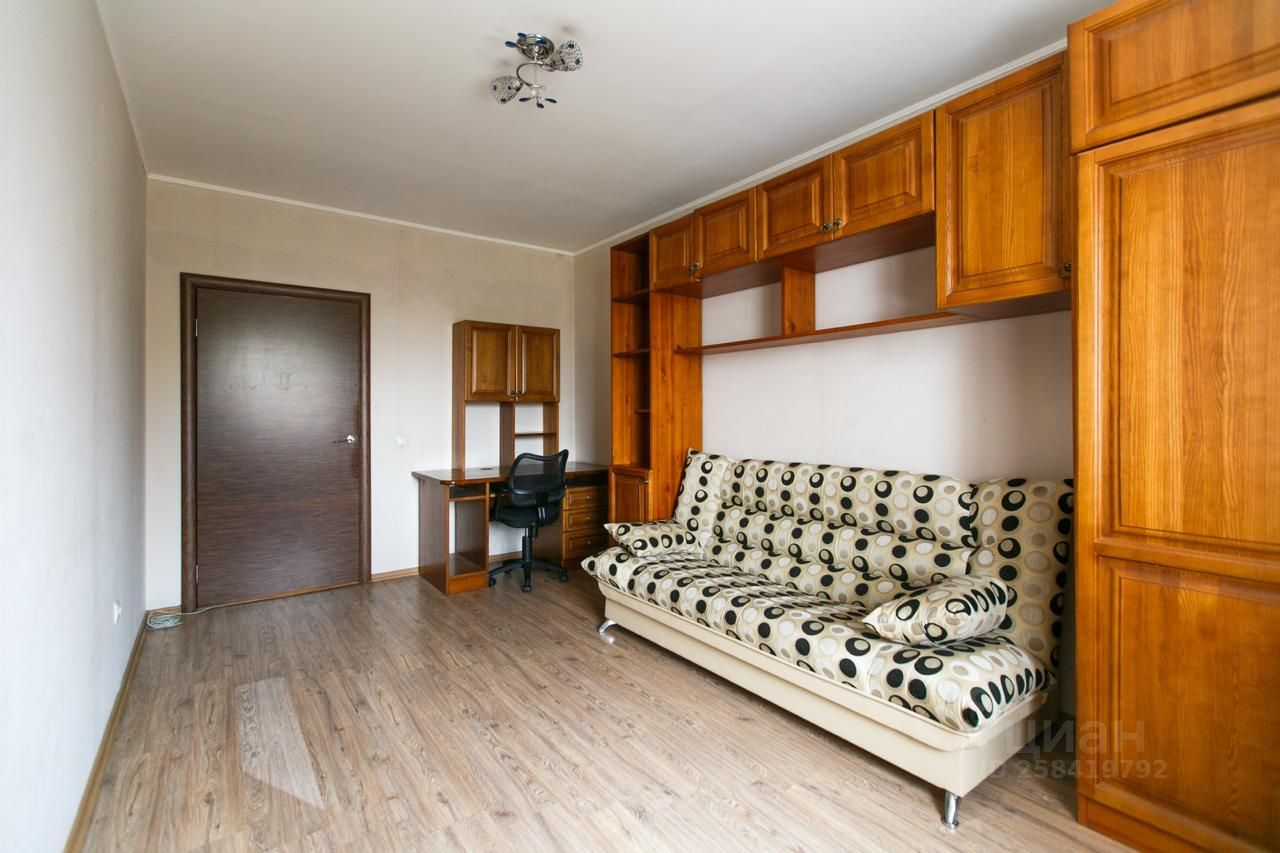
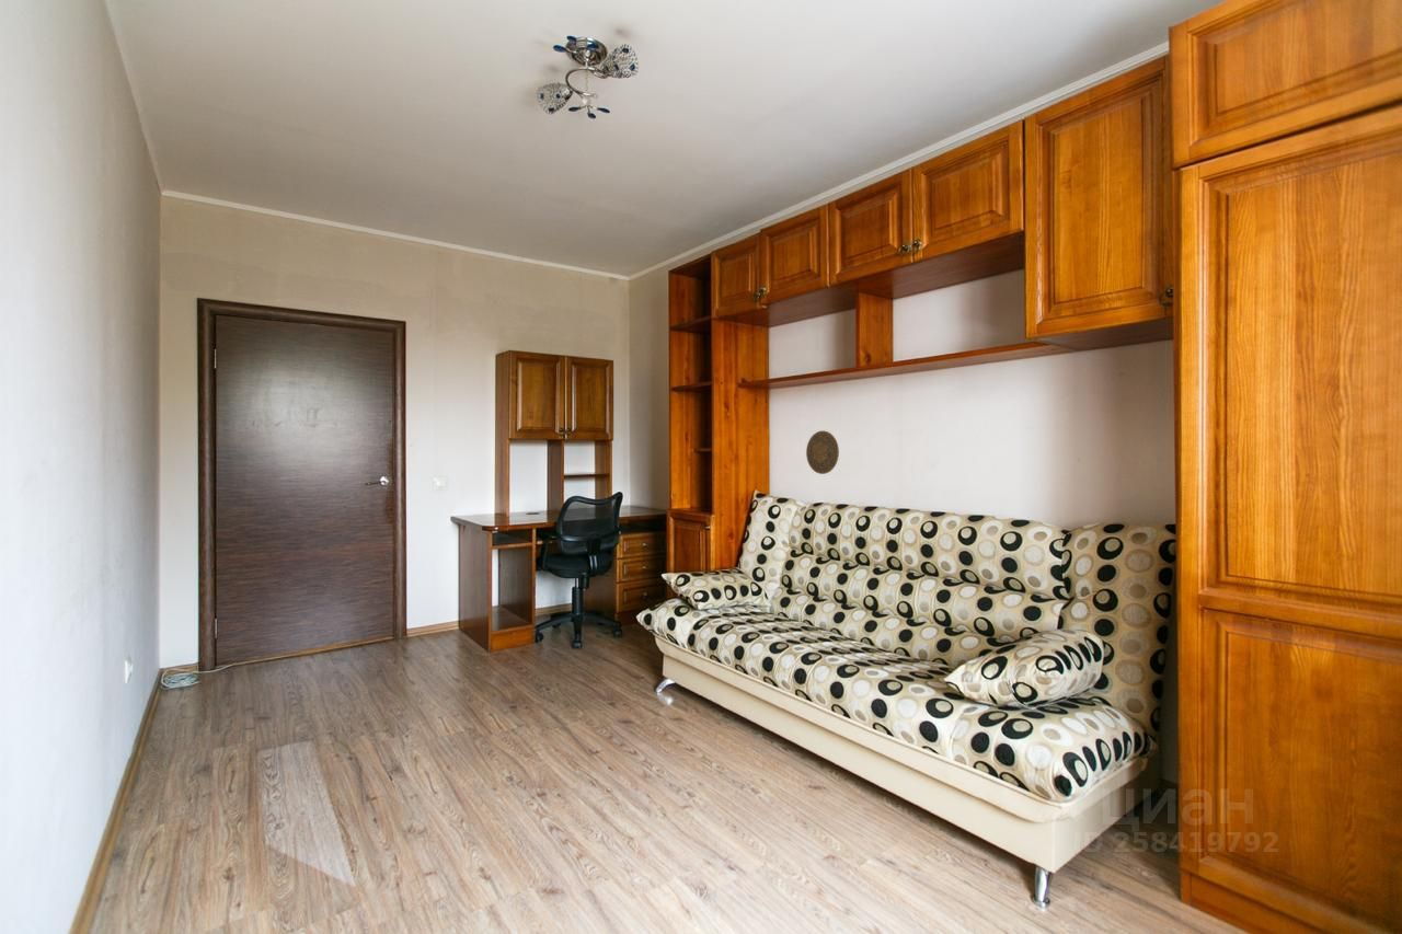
+ decorative plate [805,429,840,475]
